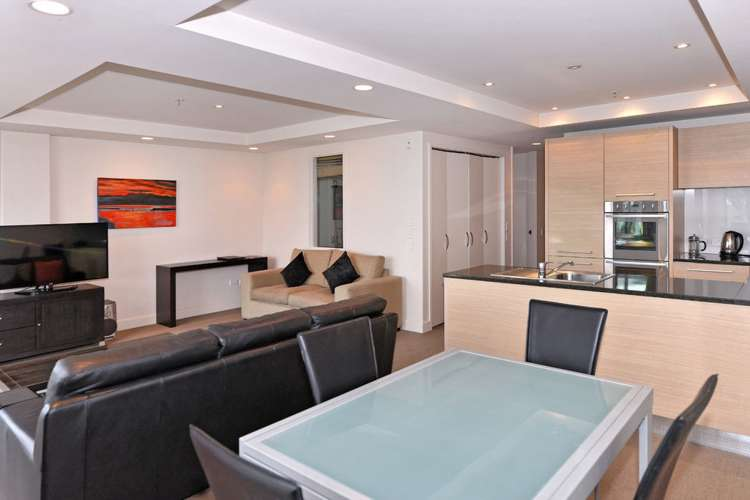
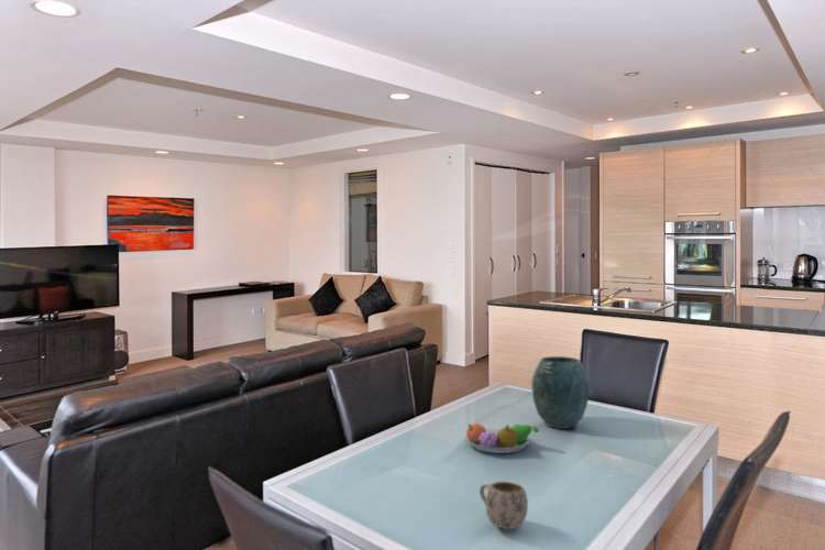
+ vase [530,355,591,430]
+ fruit bowl [463,421,539,454]
+ mug [479,481,529,530]
